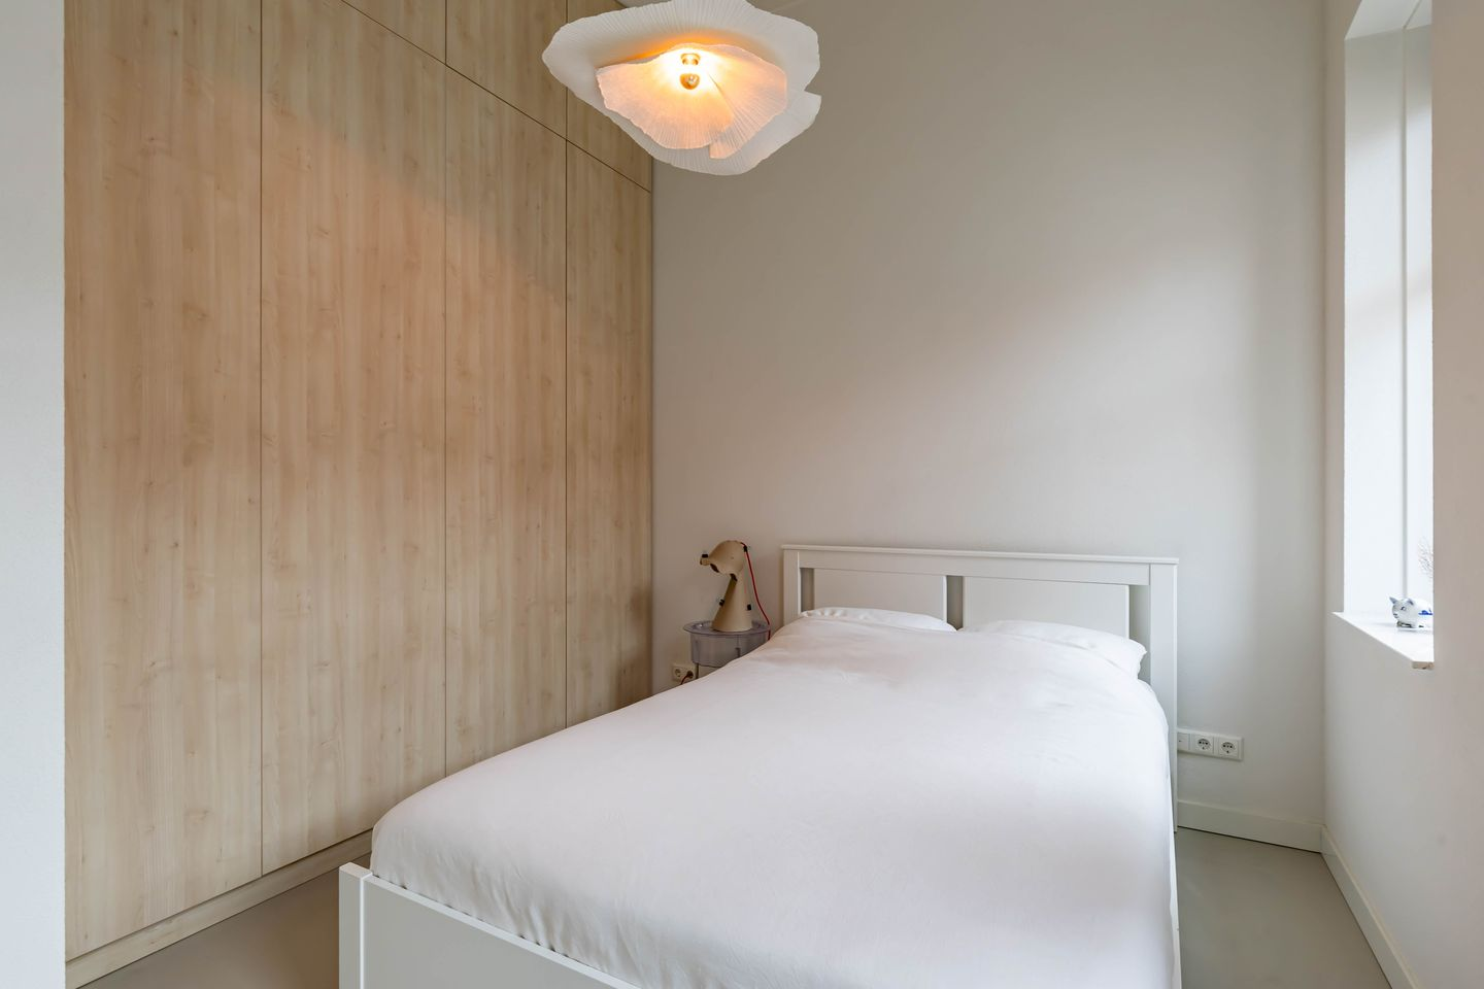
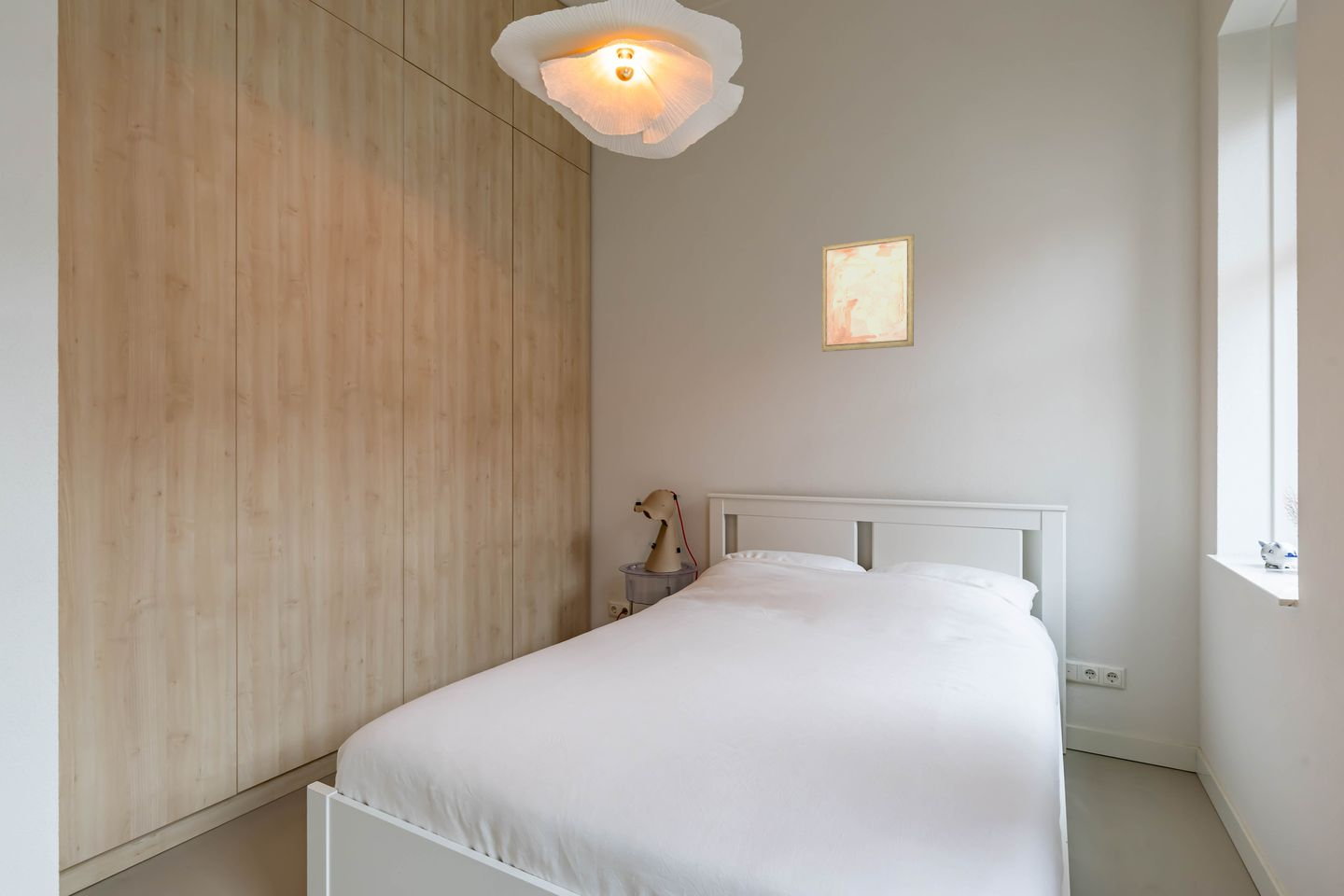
+ wall art [821,233,915,353]
